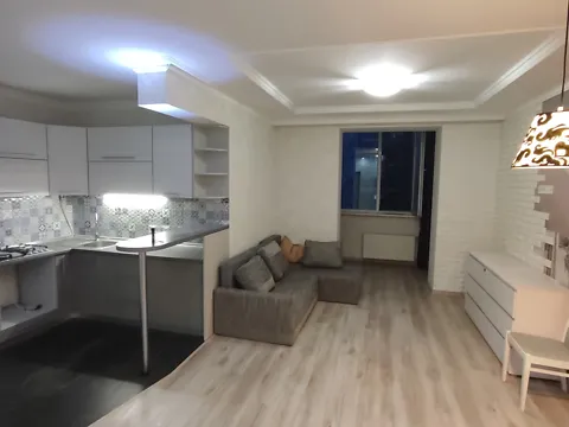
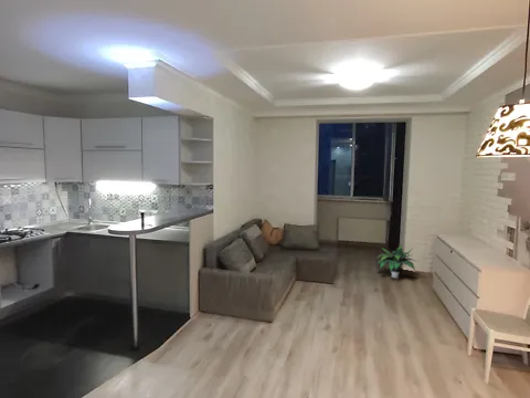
+ potted plant [375,243,418,280]
